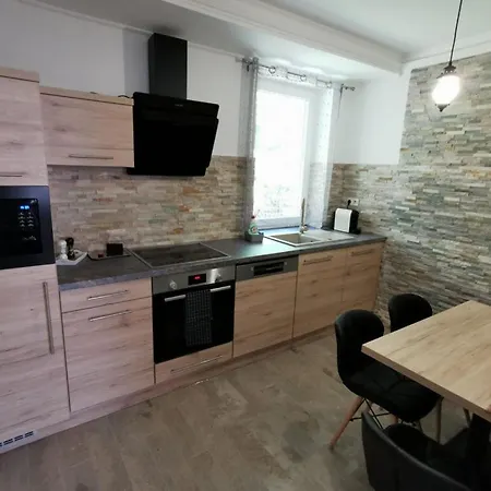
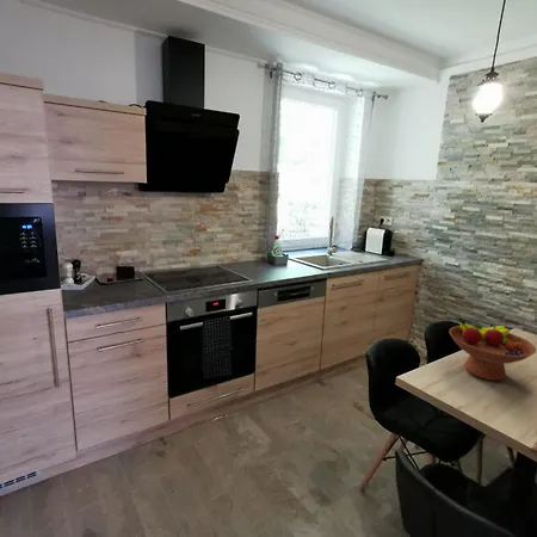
+ fruit bowl [448,316,537,382]
